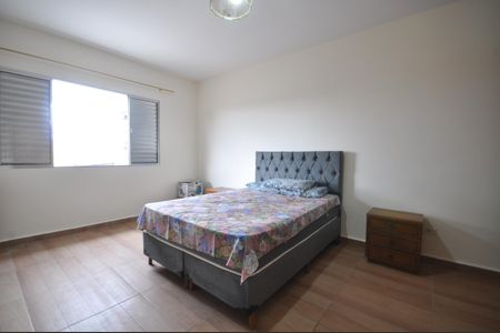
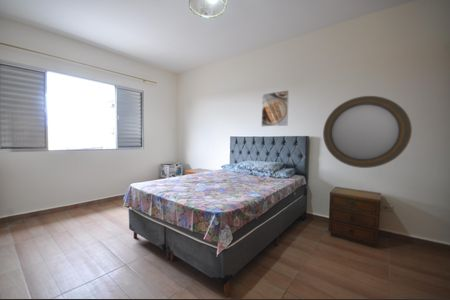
+ home mirror [322,95,413,169]
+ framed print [260,89,290,128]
